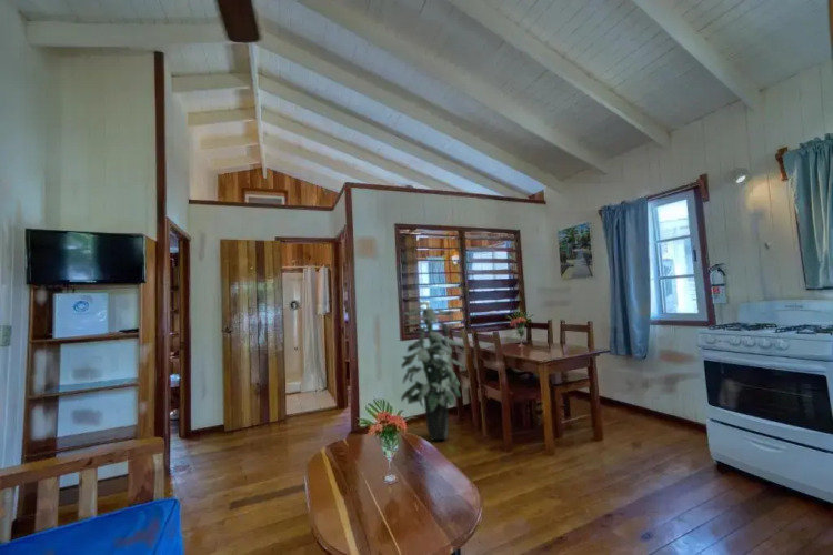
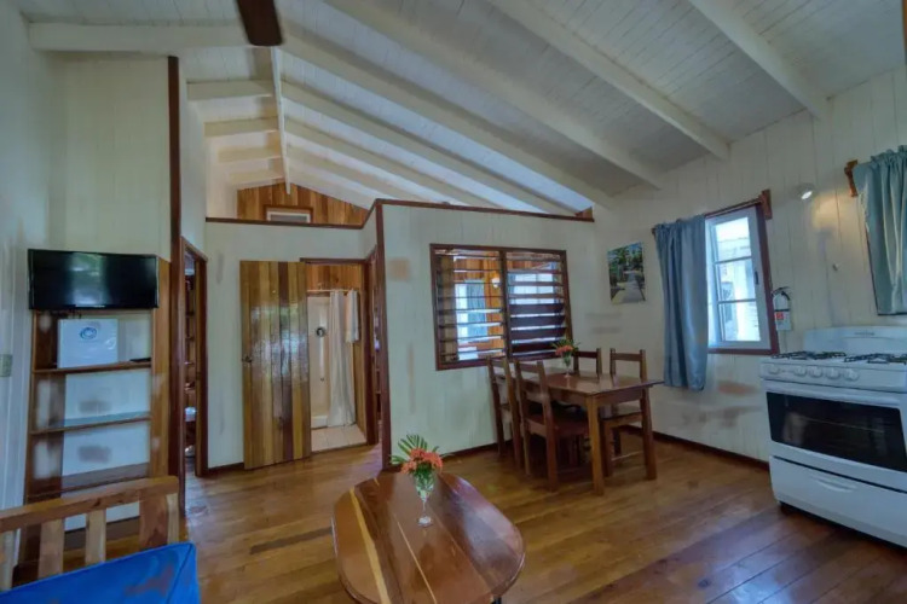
- indoor plant [399,301,466,442]
